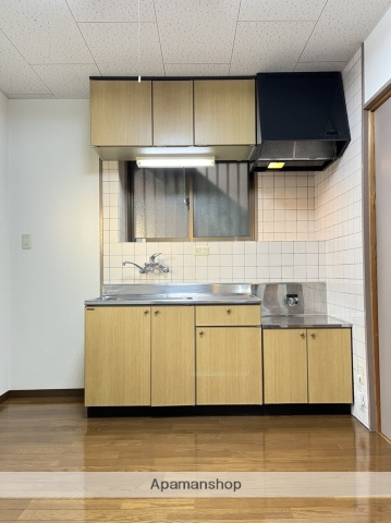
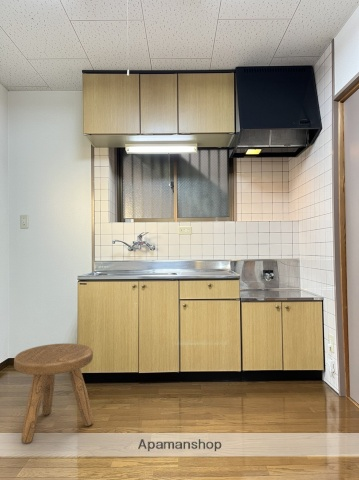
+ stool [13,342,95,444]
